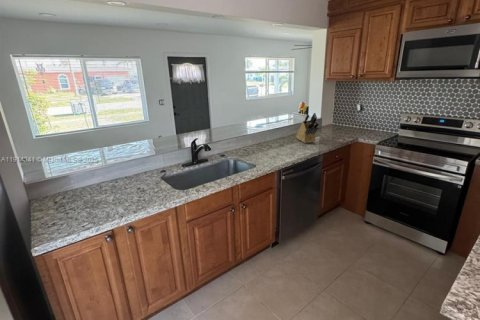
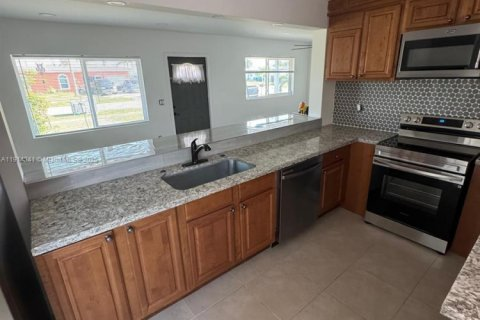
- knife block [295,112,320,144]
